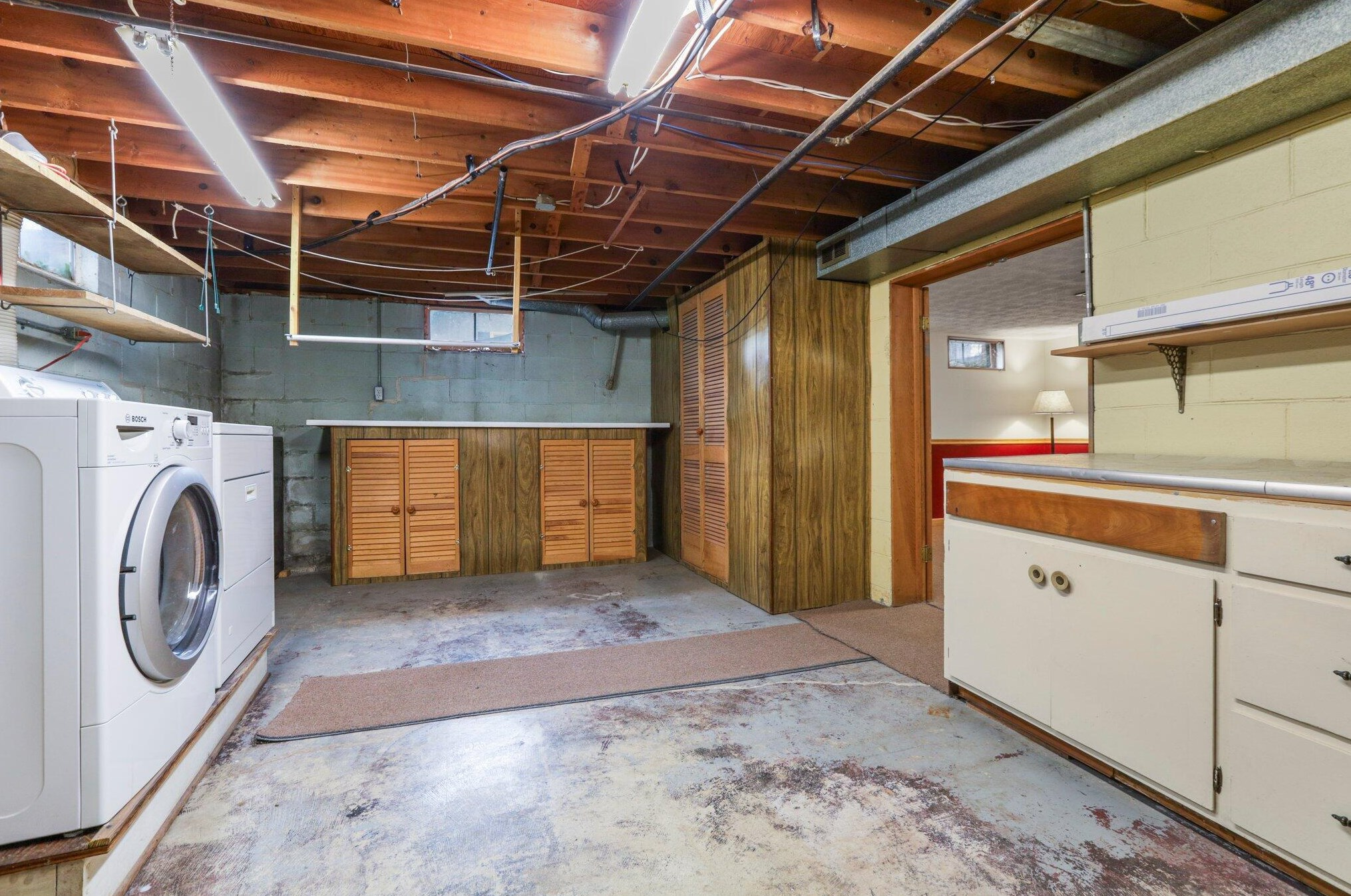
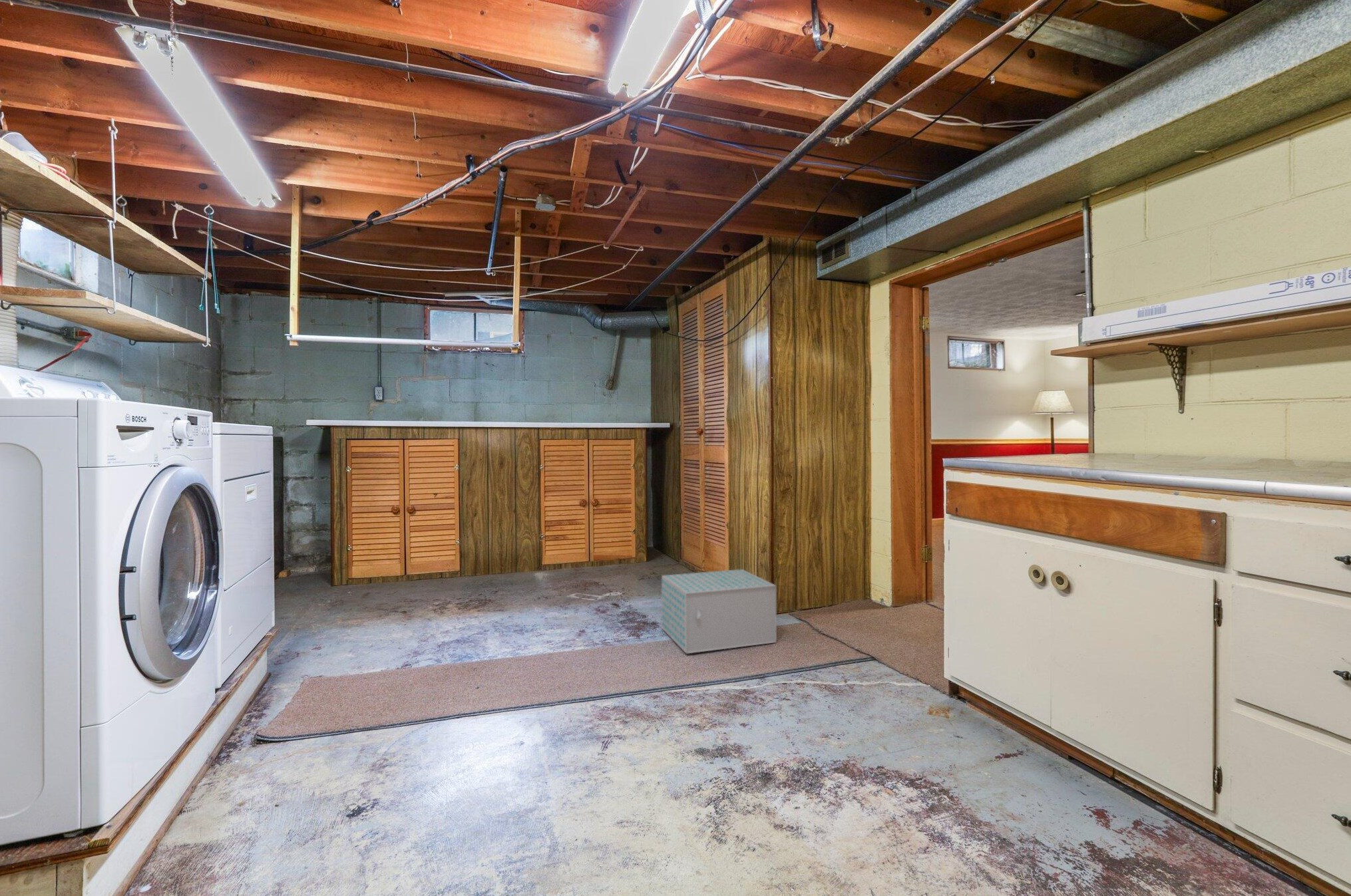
+ storage box [661,569,777,654]
